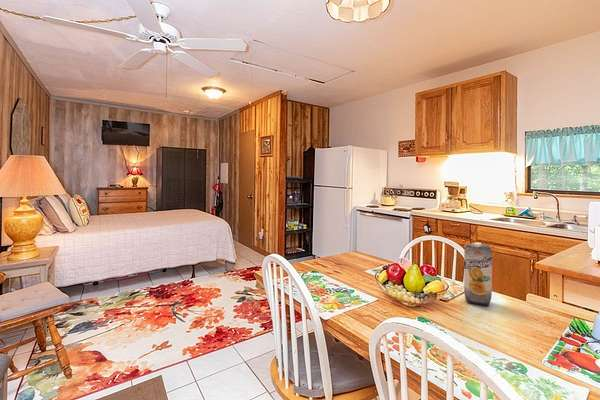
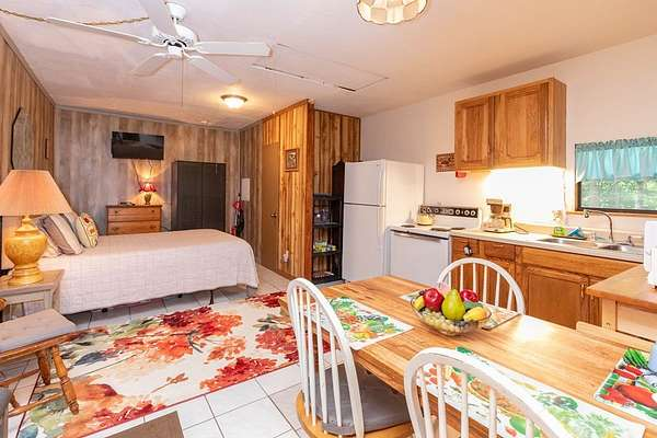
- juice carton [463,241,493,307]
